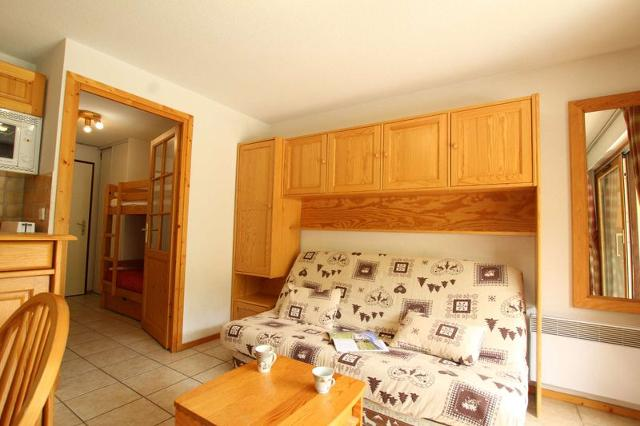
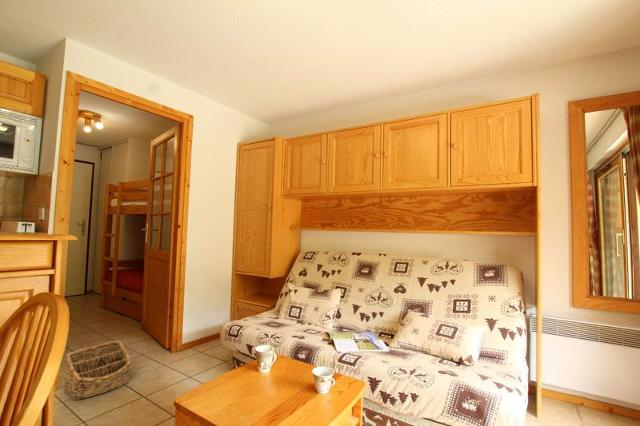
+ basket [63,339,131,401]
